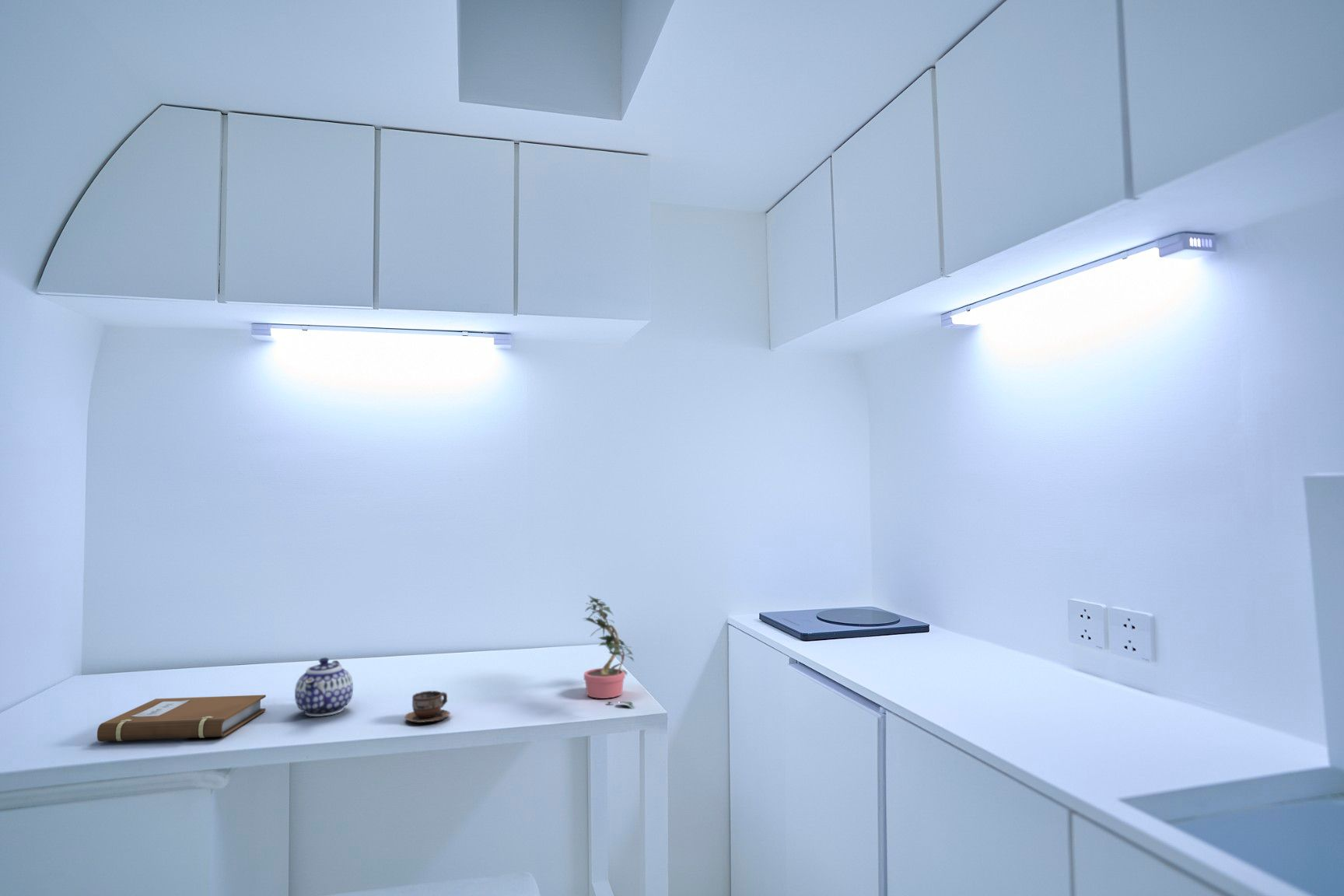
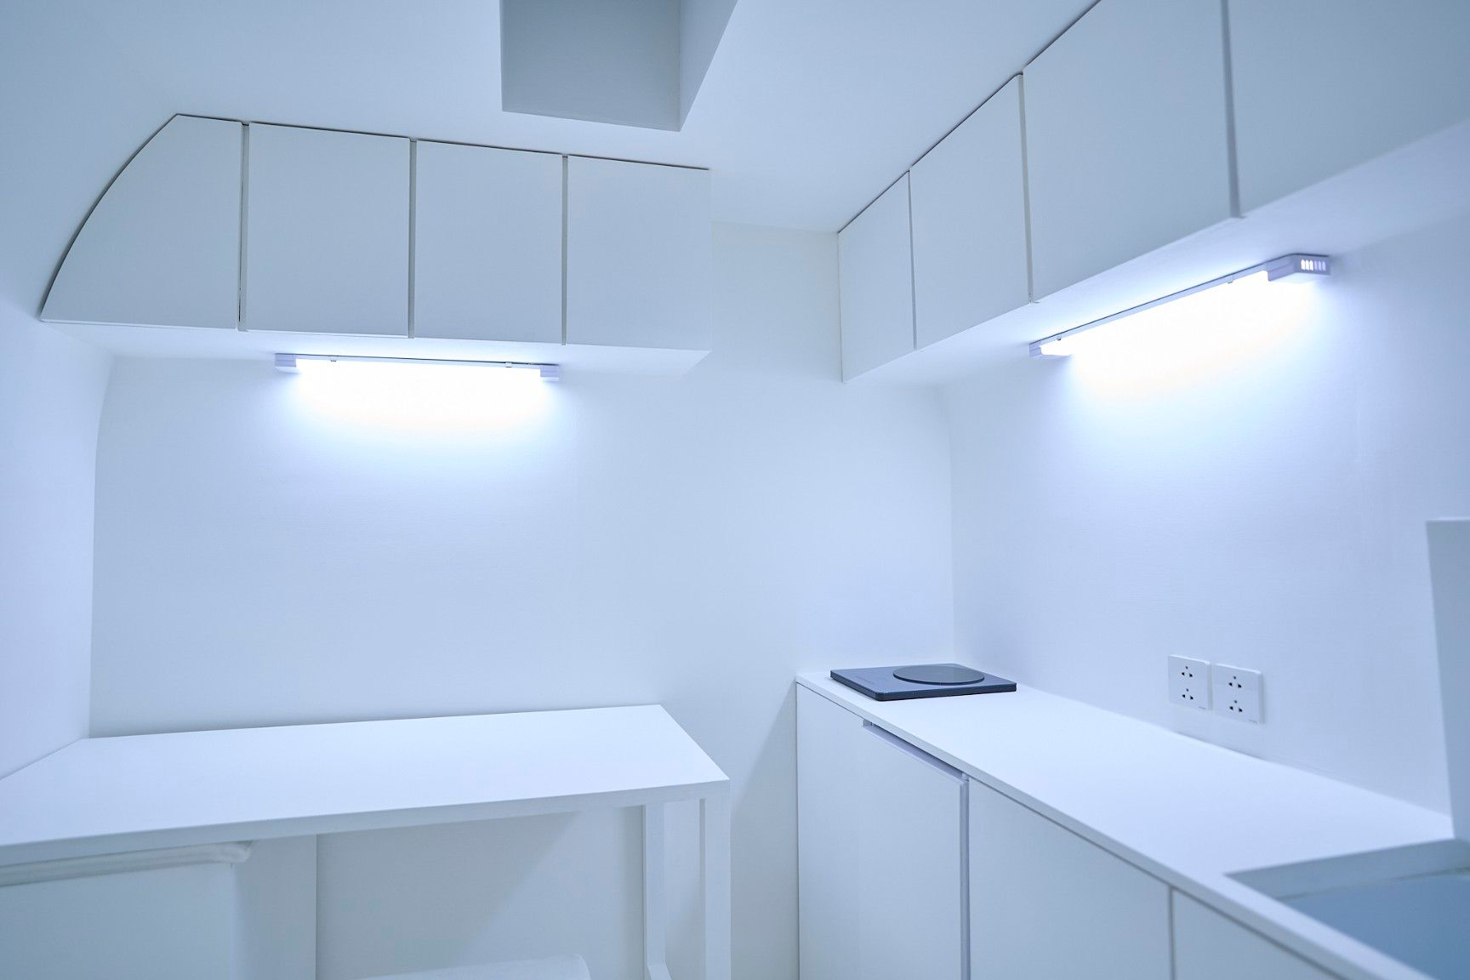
- teapot [294,657,354,717]
- notebook [96,694,267,742]
- potted plant [581,594,635,707]
- cup [404,690,451,723]
